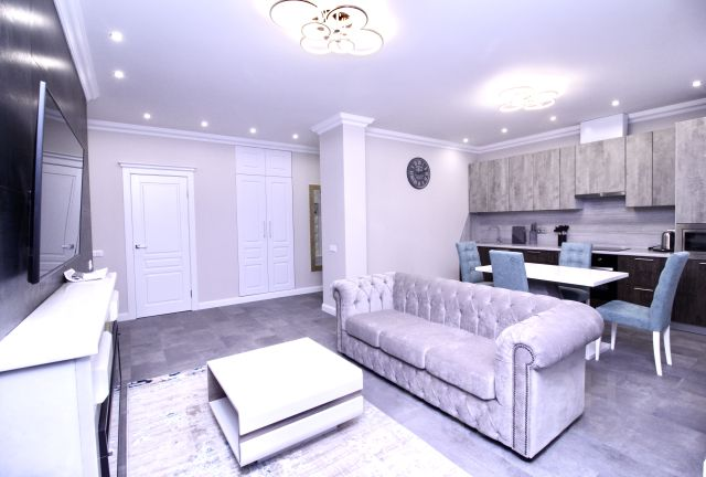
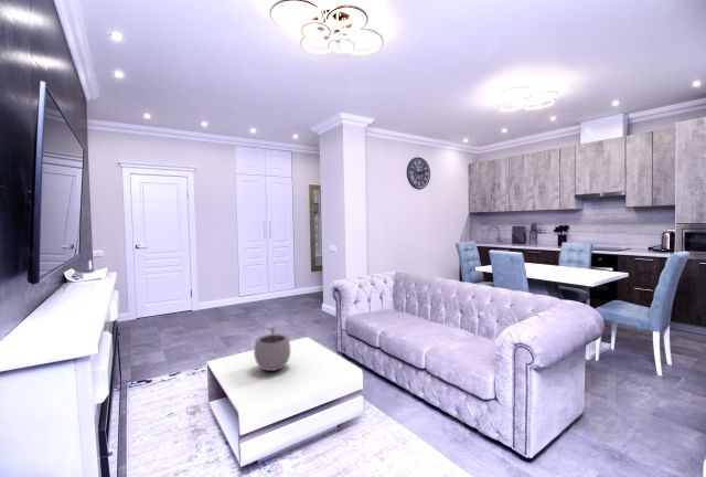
+ plant pot [253,324,291,372]
